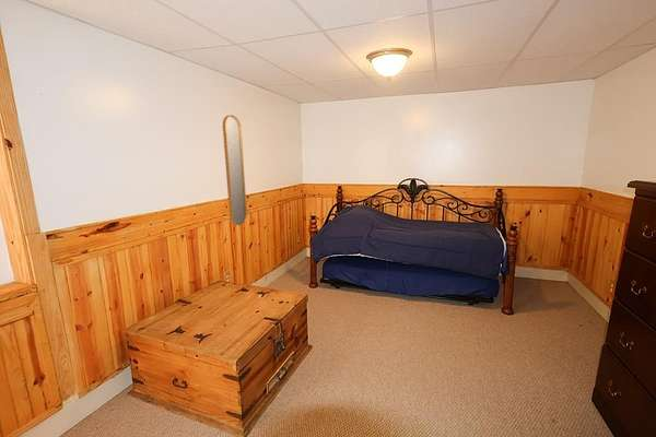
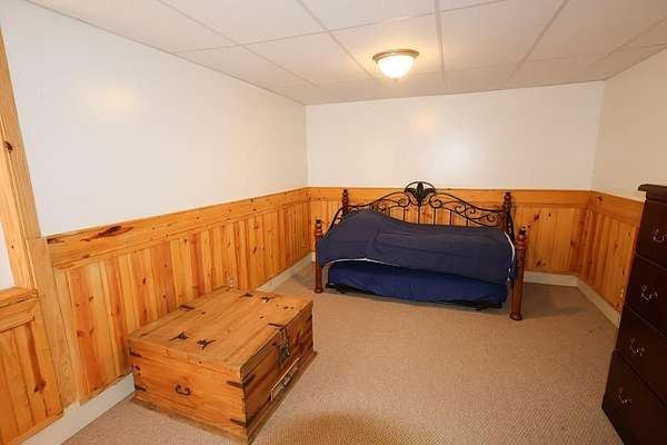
- home mirror [222,114,248,226]
